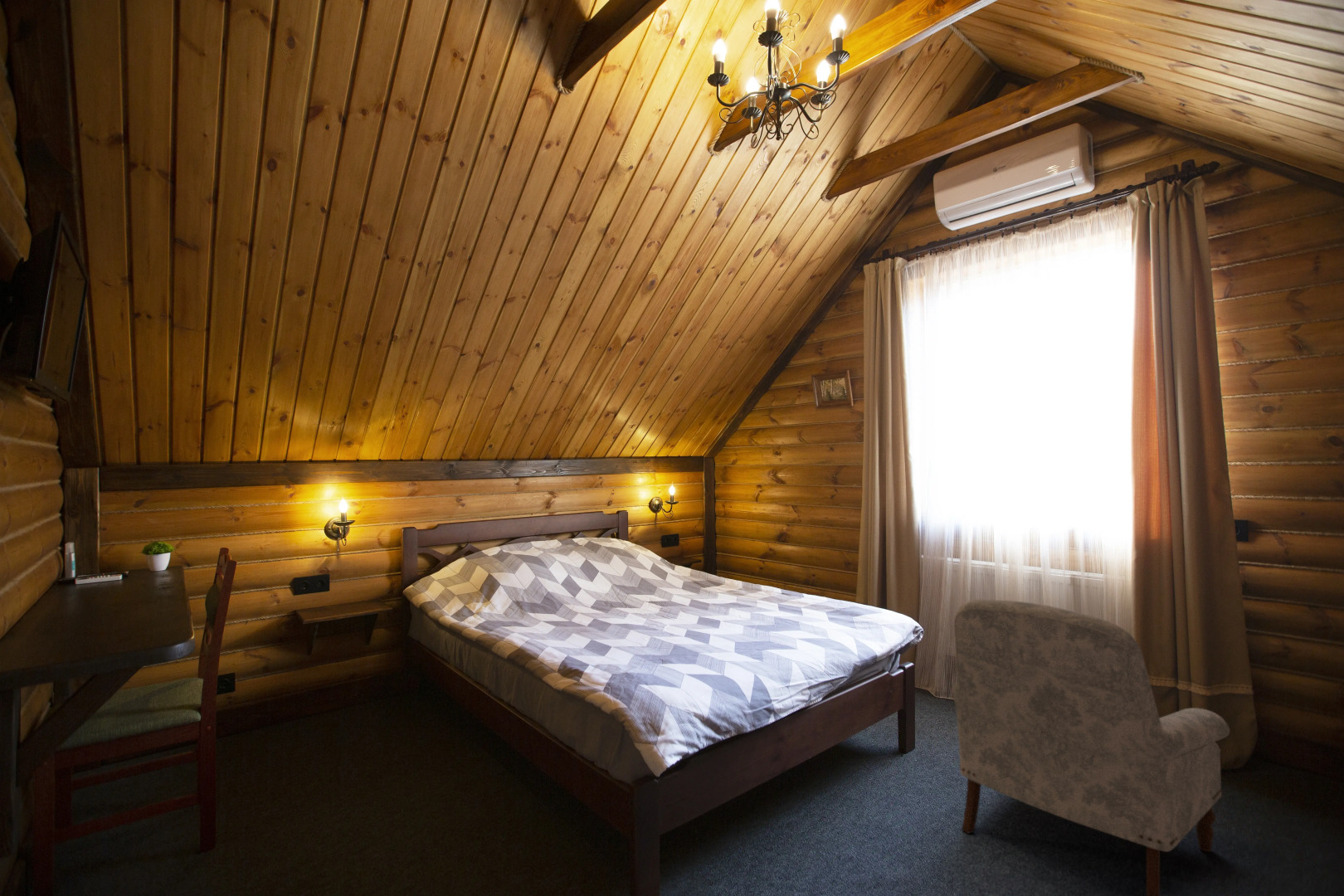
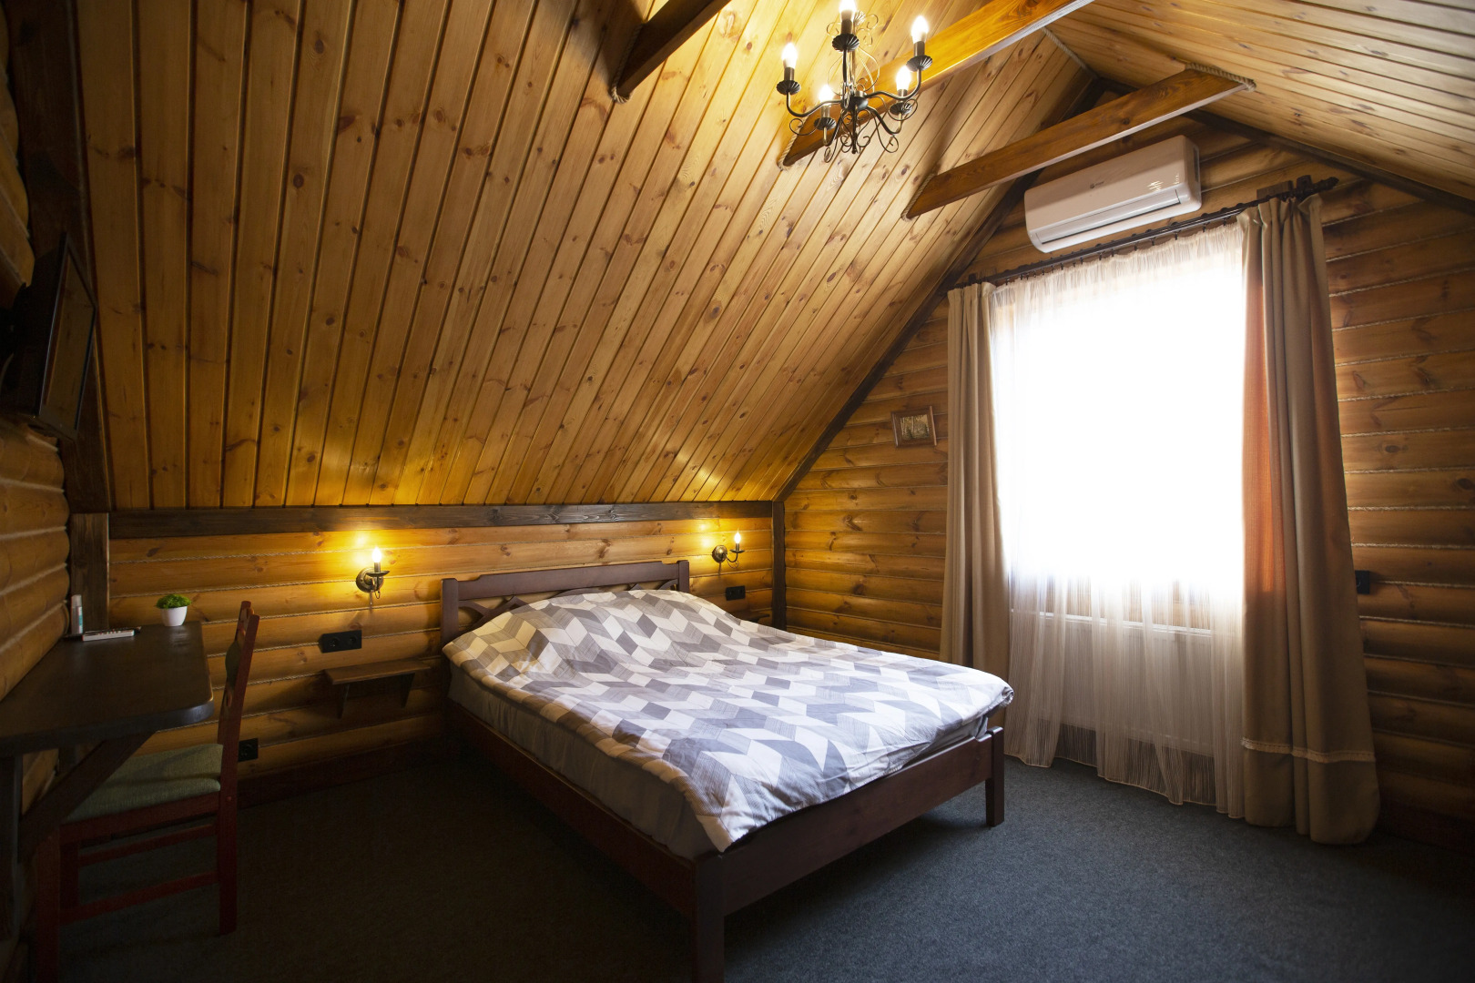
- armchair [952,599,1230,896]
